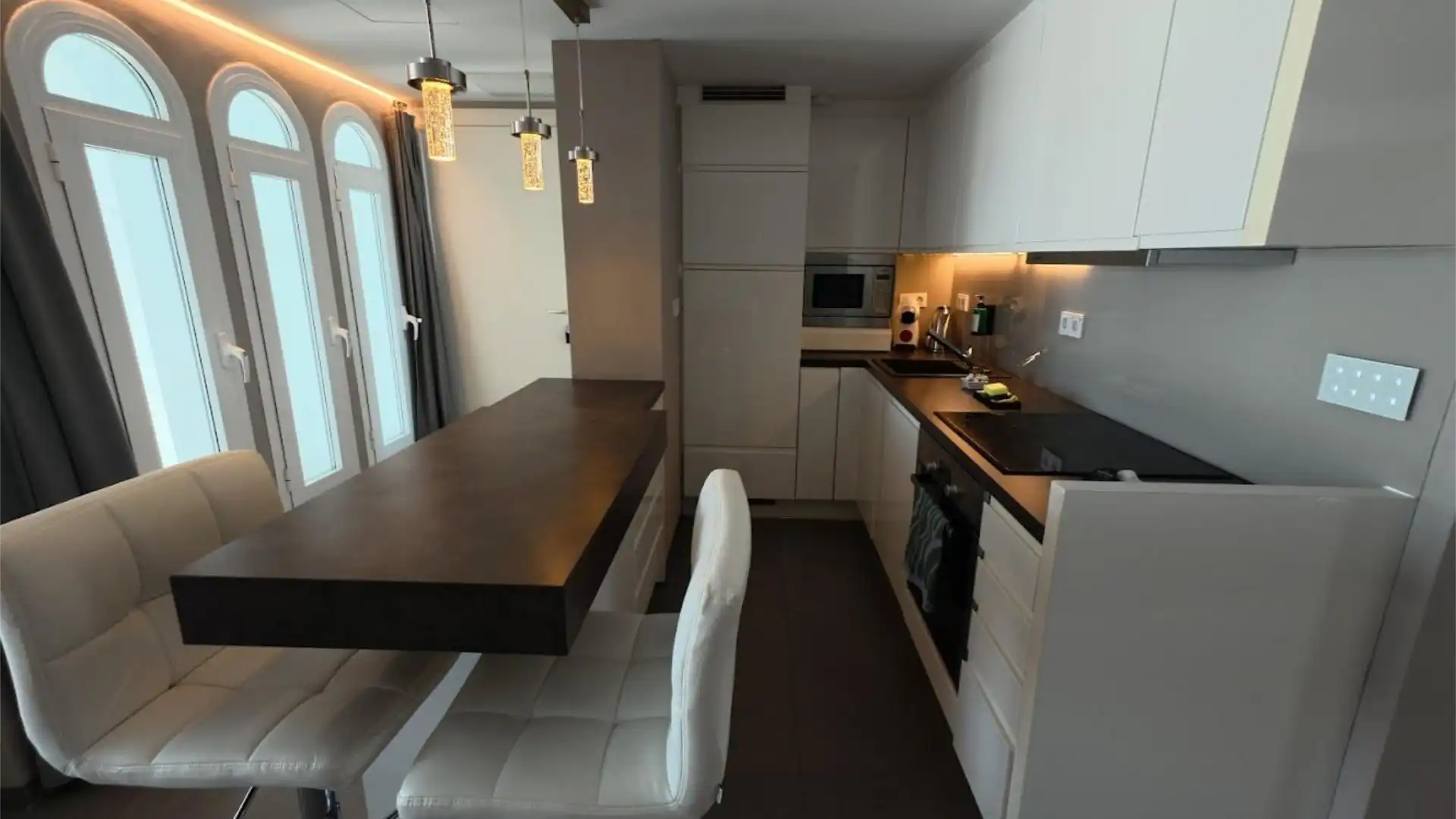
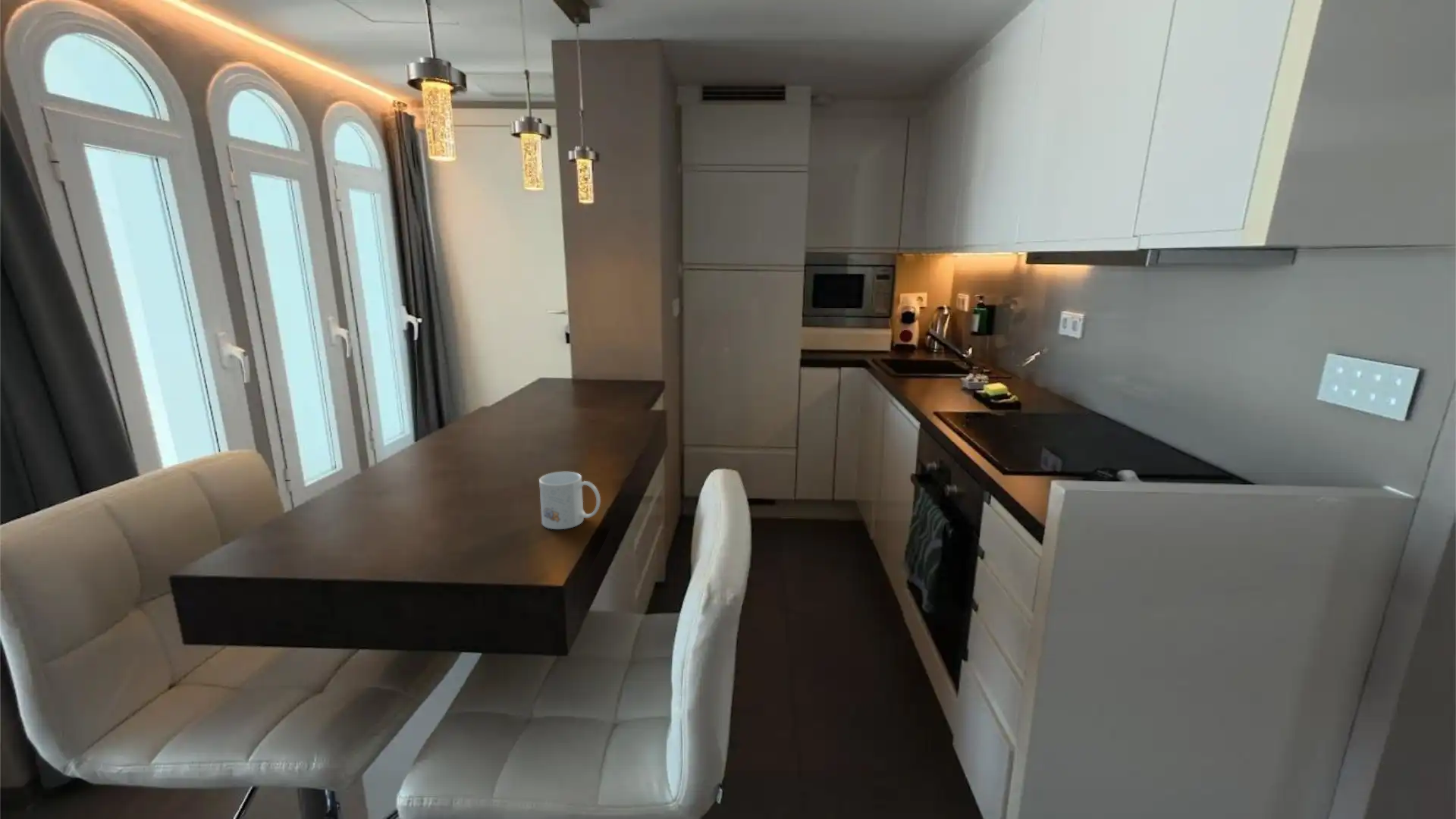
+ mug [538,471,601,530]
